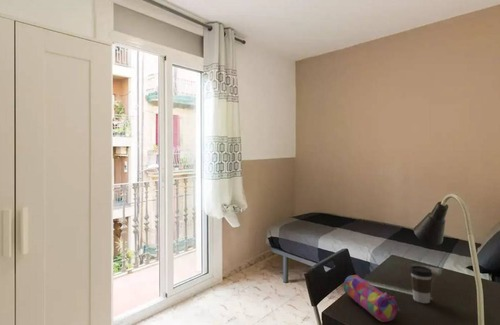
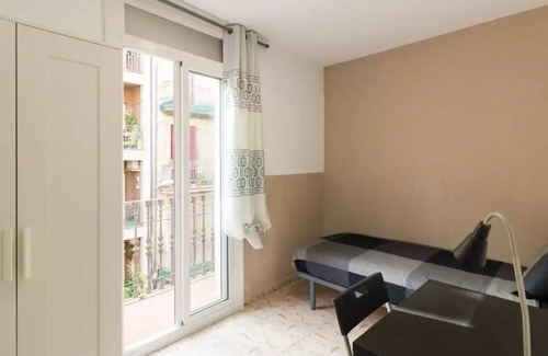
- coffee cup [409,265,433,304]
- pencil case [343,274,402,323]
